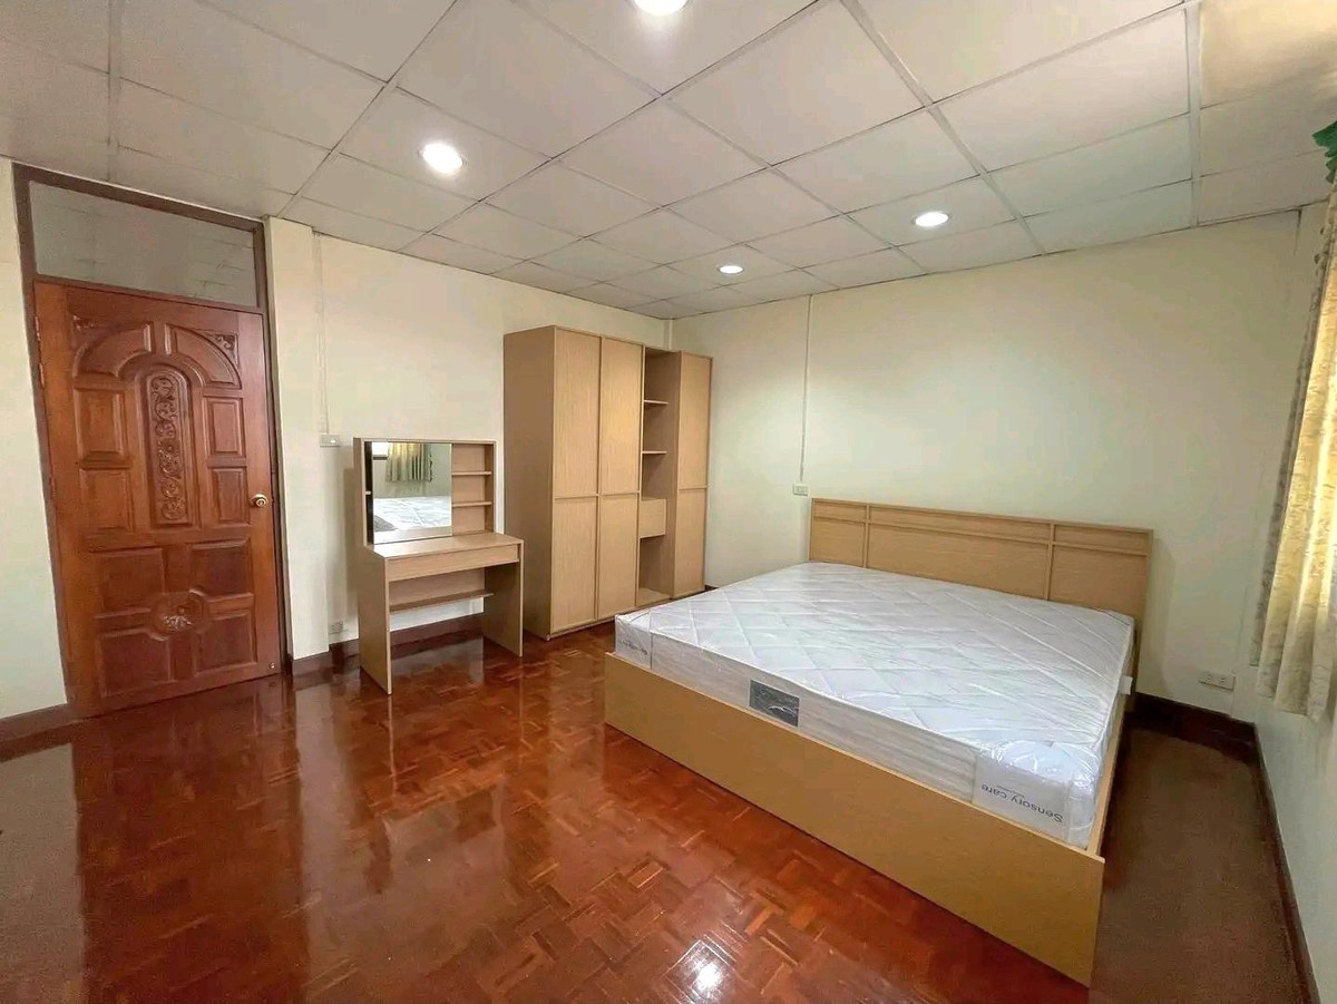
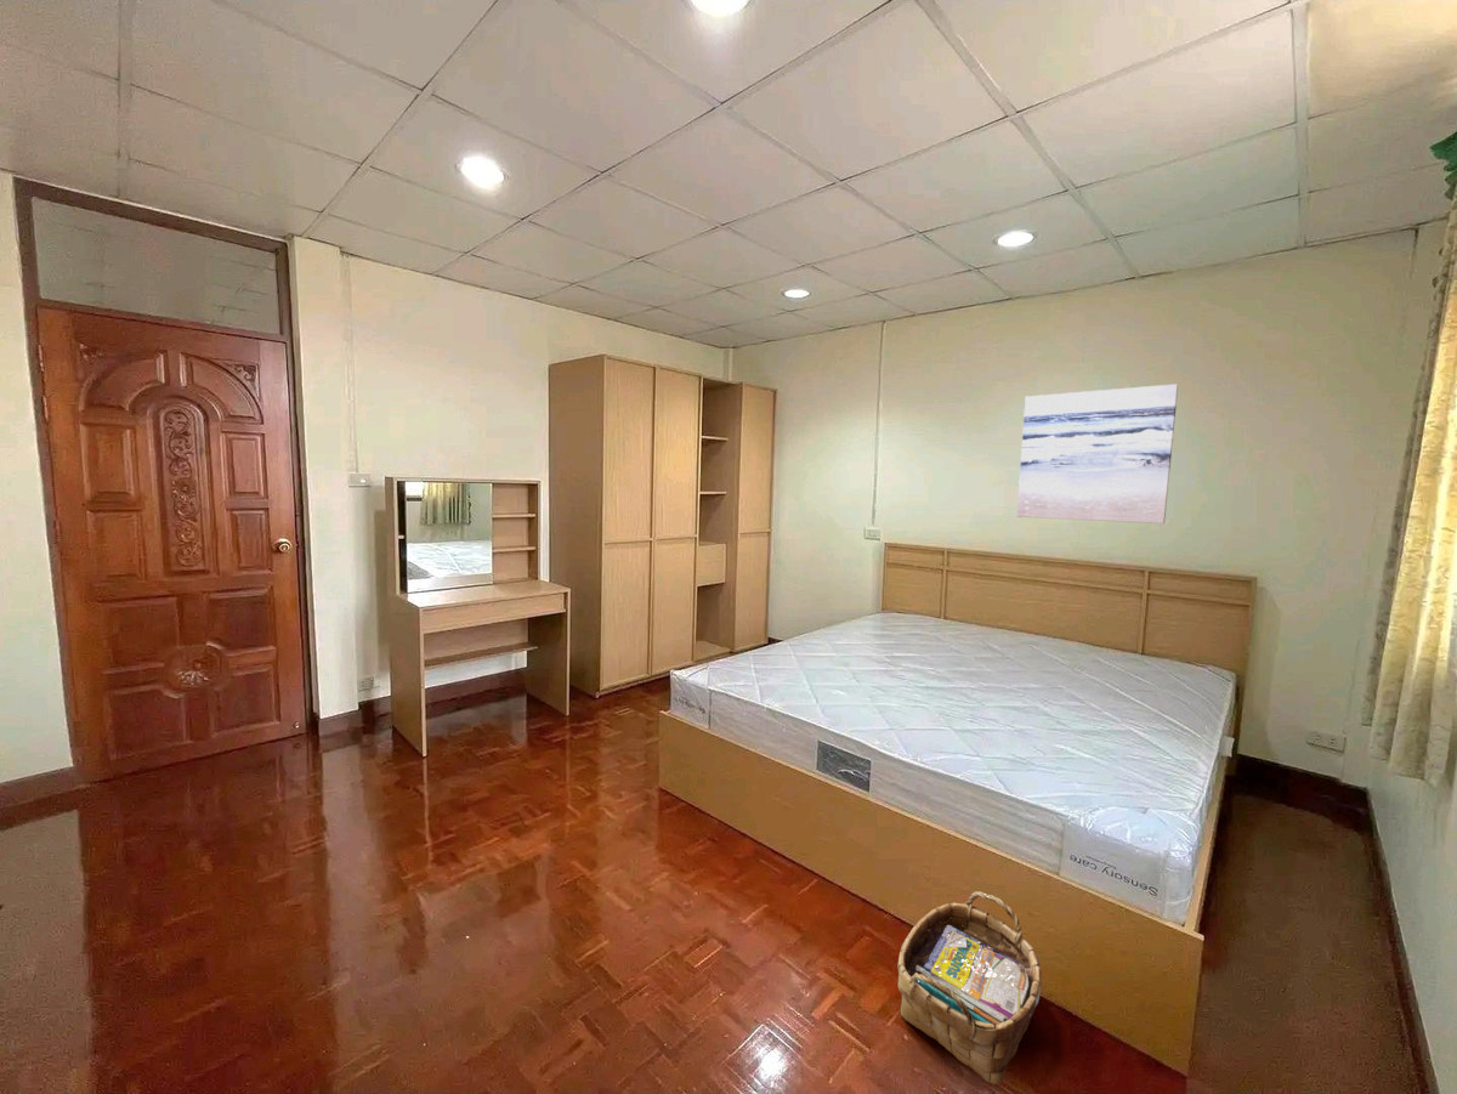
+ wall art [1016,382,1179,525]
+ woven basket [896,890,1042,1086]
